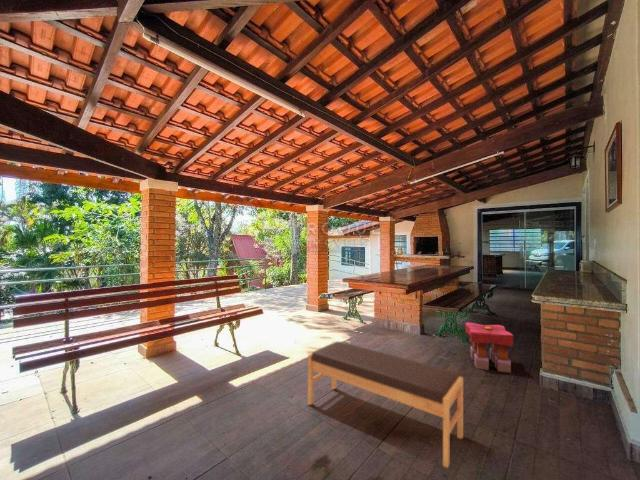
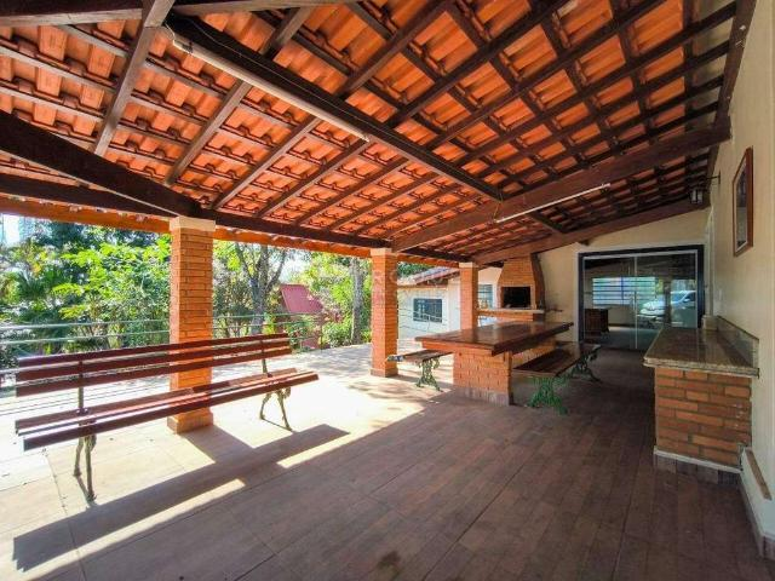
- stool [465,321,514,374]
- bench [307,340,464,469]
